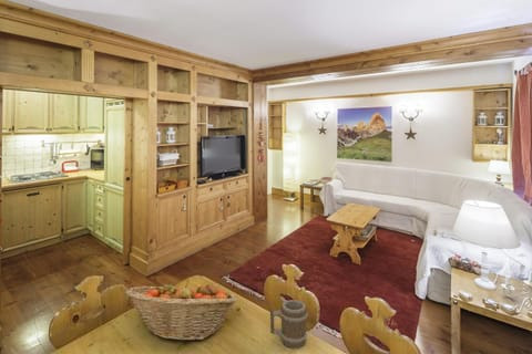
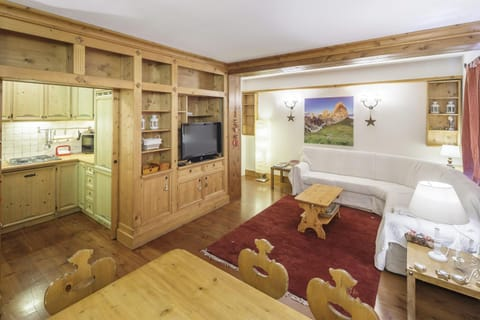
- barrel [269,299,309,348]
- fruit basket [124,280,237,342]
